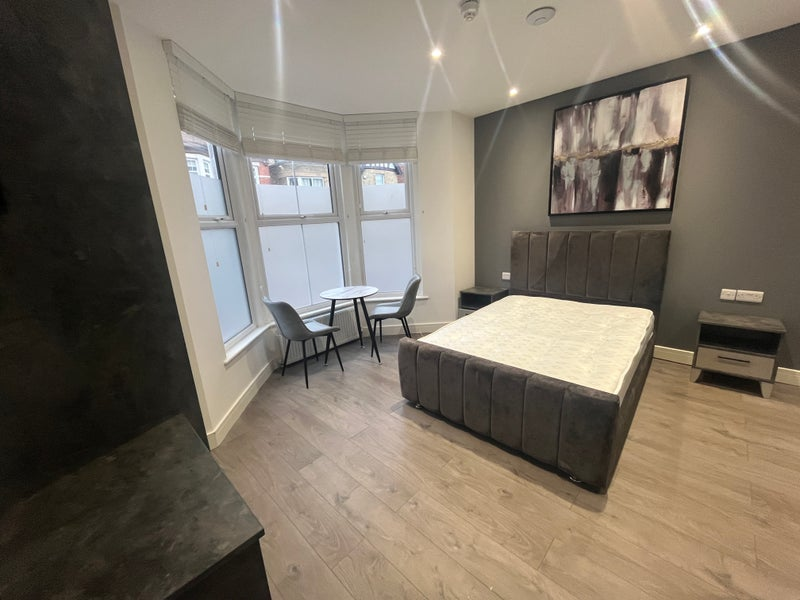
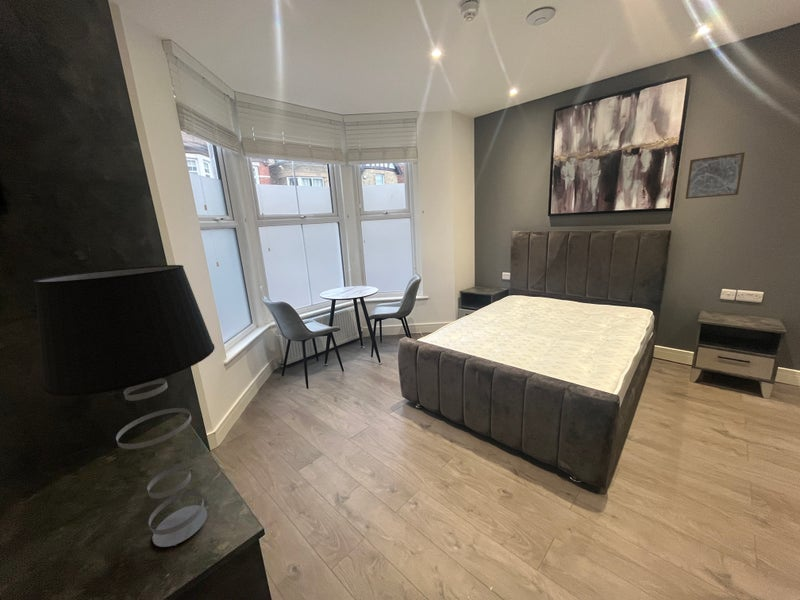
+ wall art [685,151,746,200]
+ table lamp [32,264,216,548]
